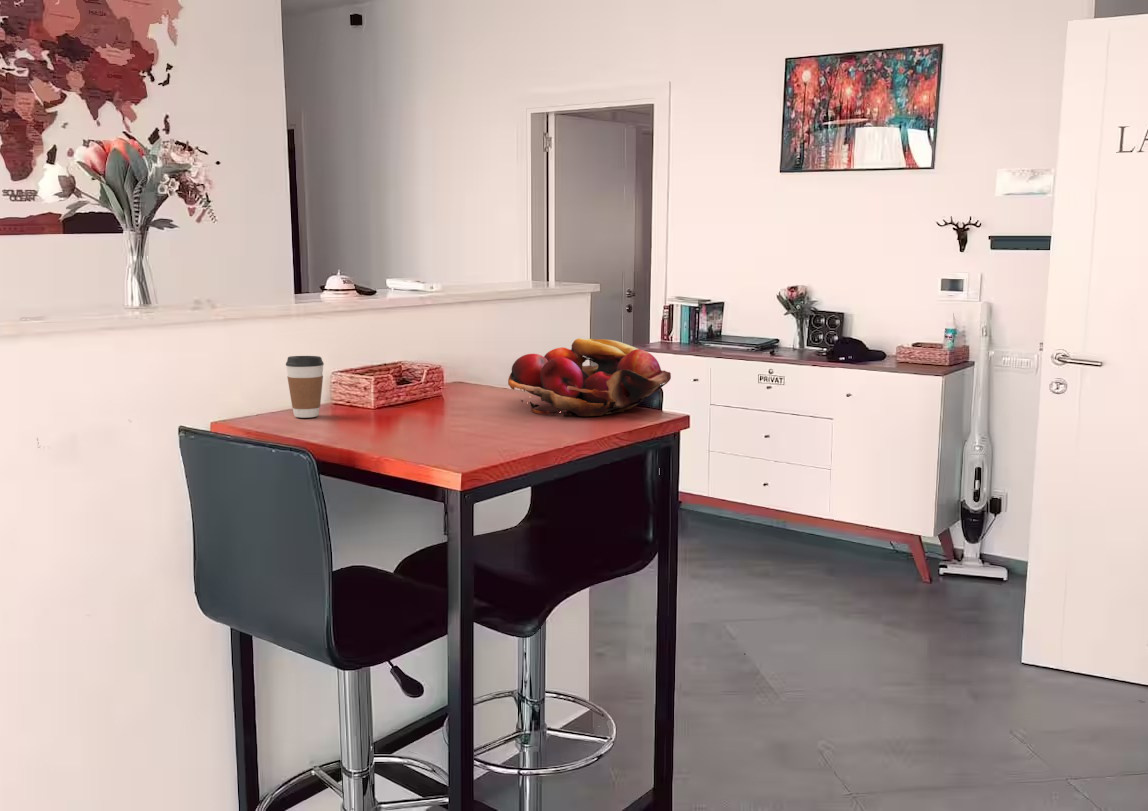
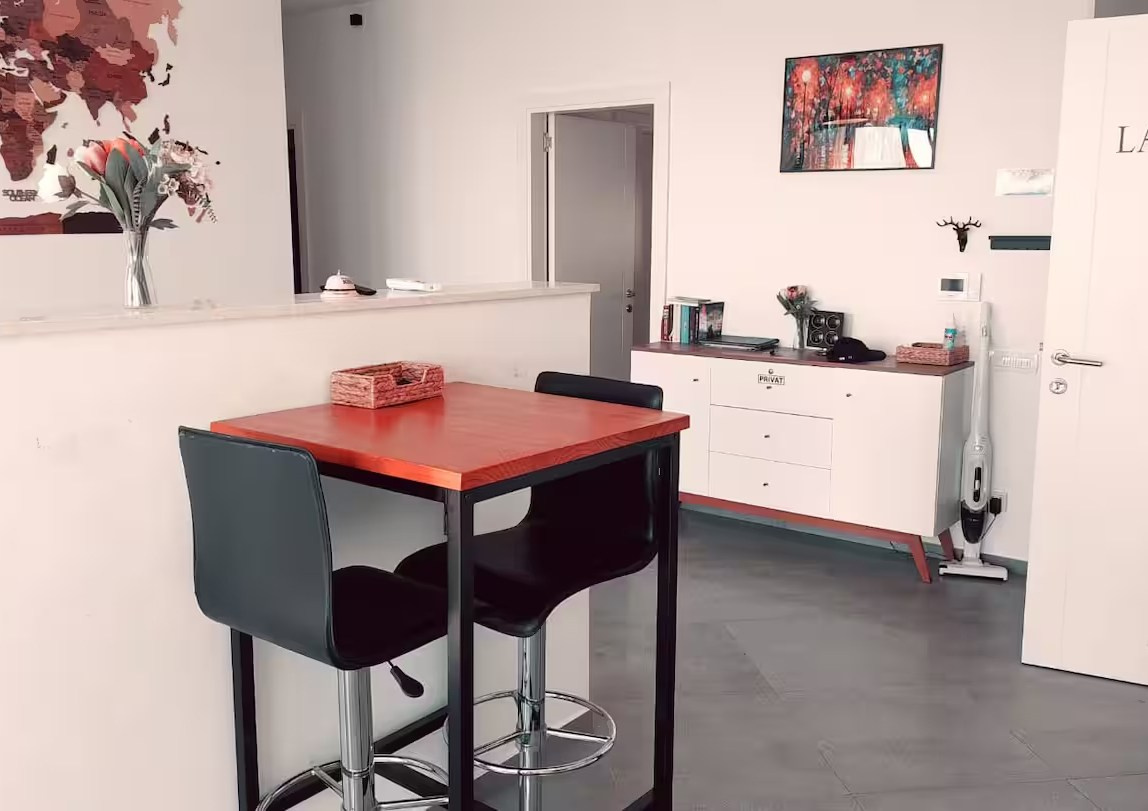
- coffee cup [285,355,325,419]
- fruit basket [507,337,672,417]
